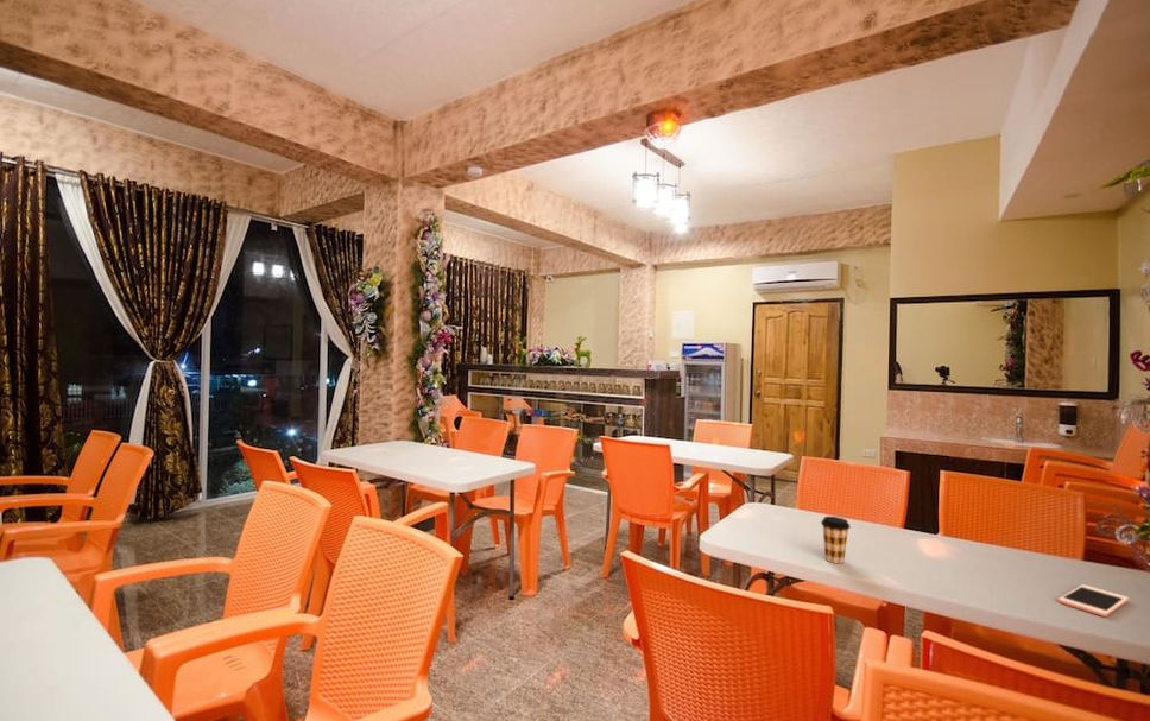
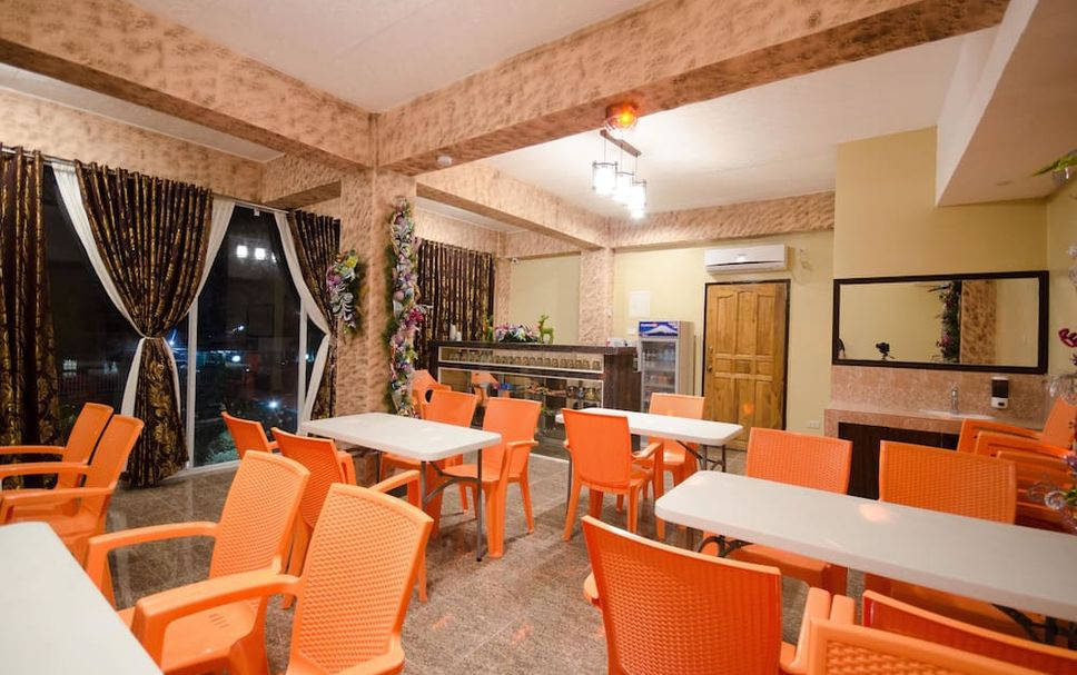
- cell phone [1057,583,1130,618]
- coffee cup [820,516,852,564]
